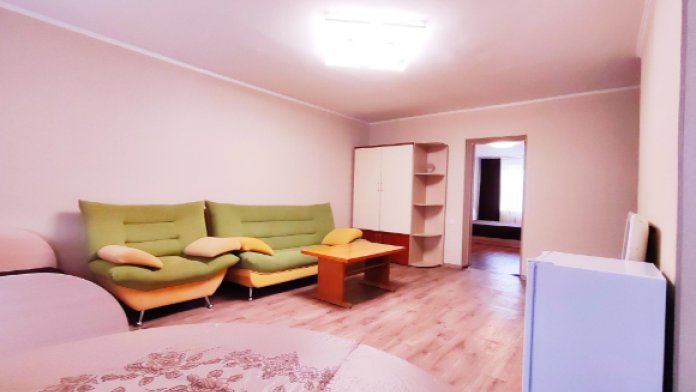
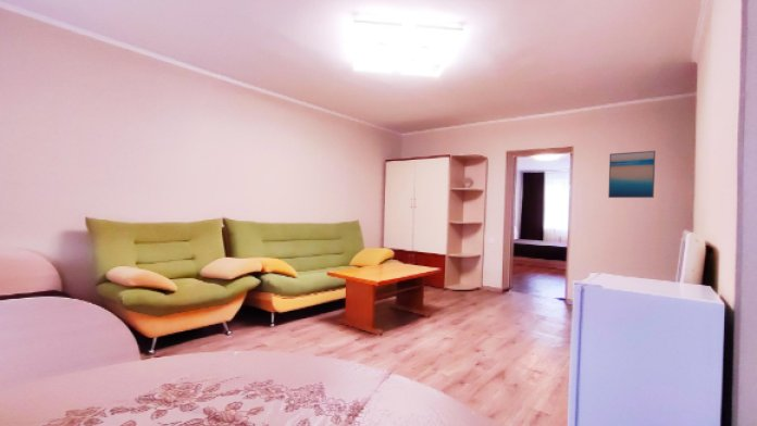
+ wall art [607,150,657,199]
